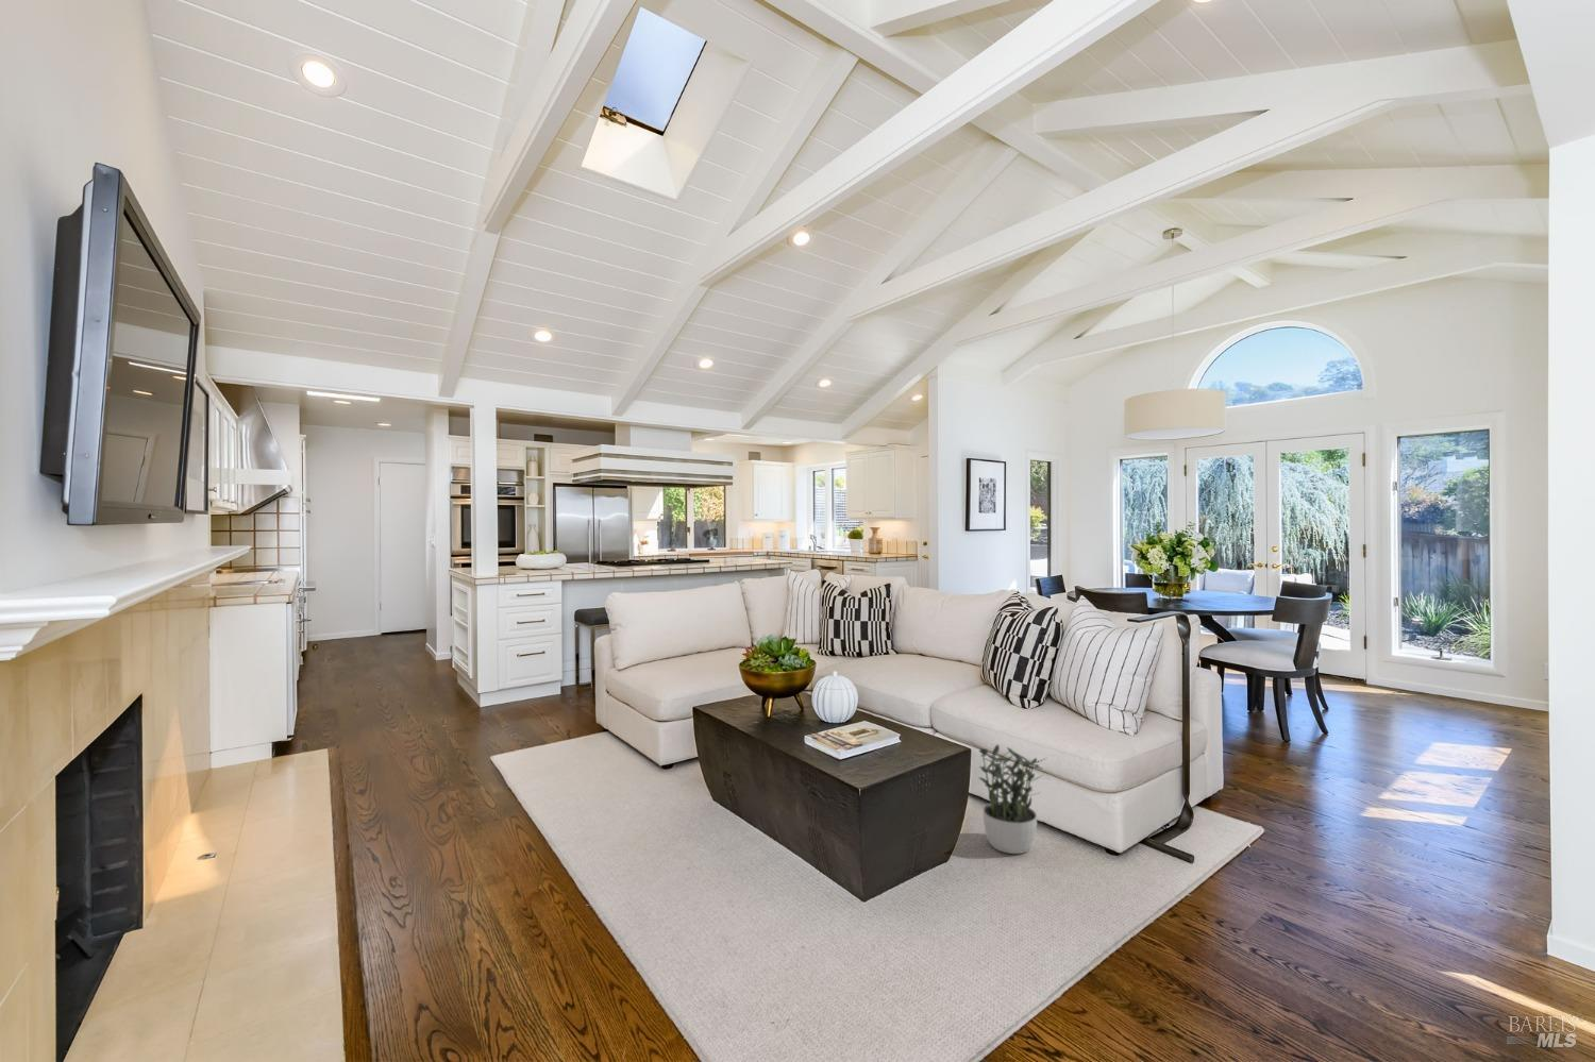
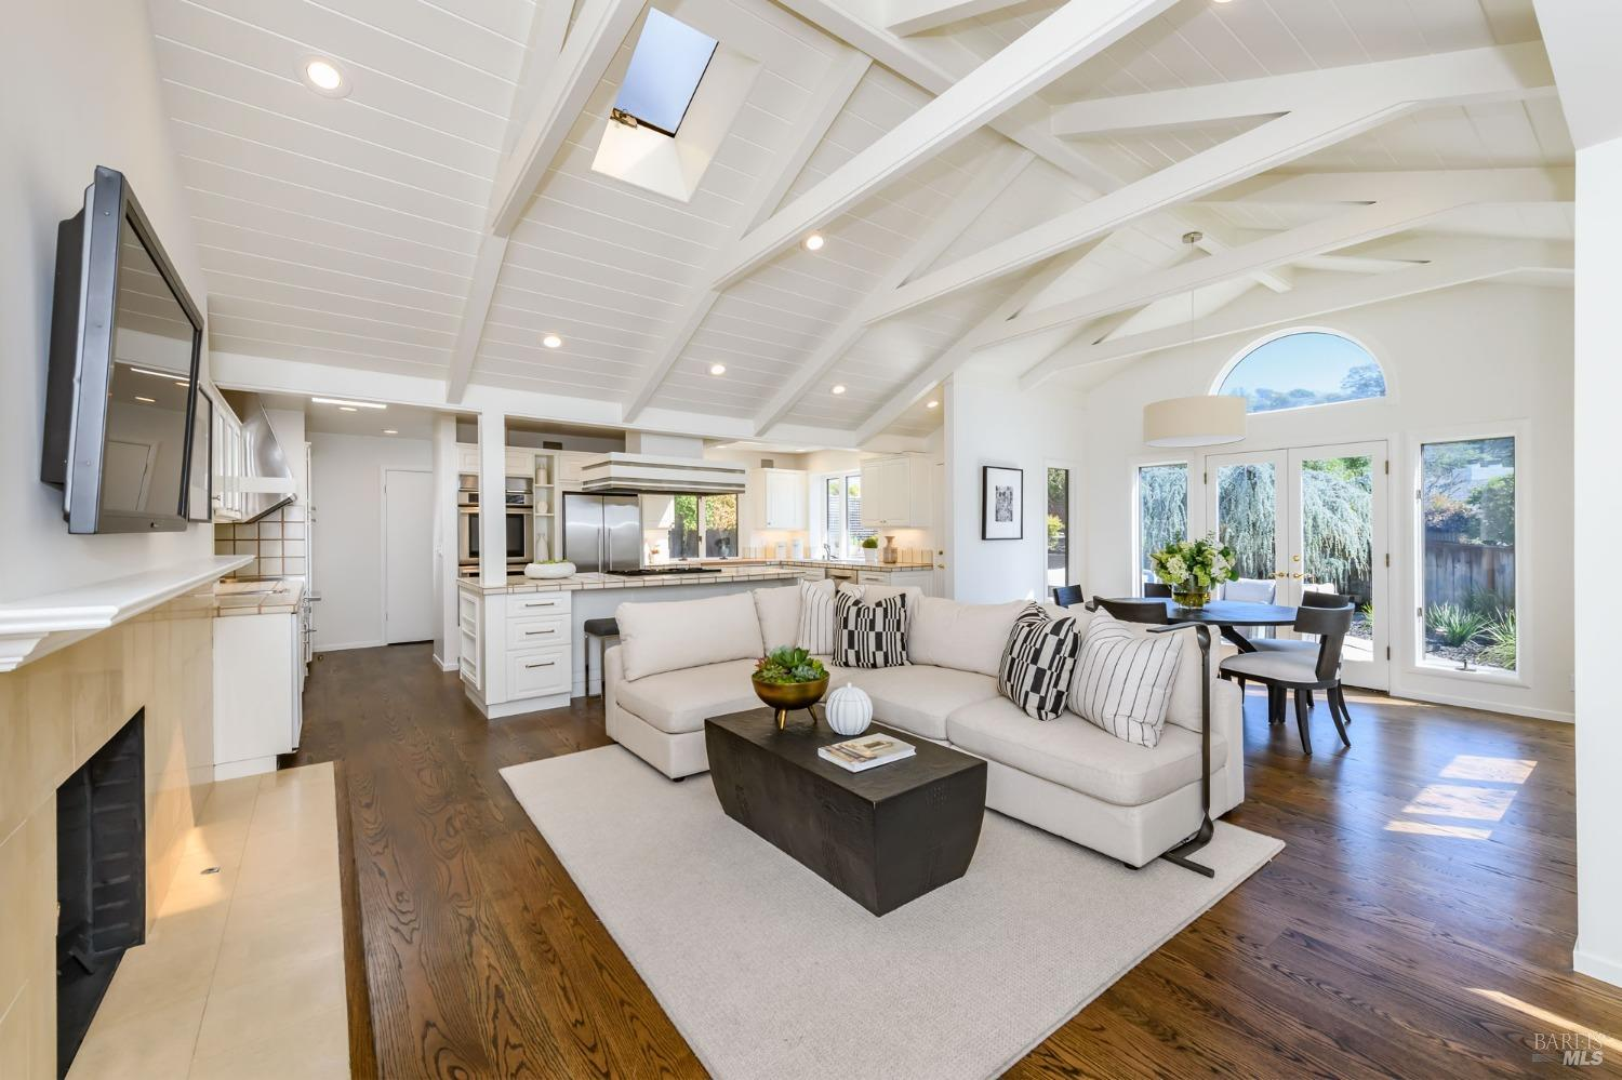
- potted plant [978,743,1048,855]
